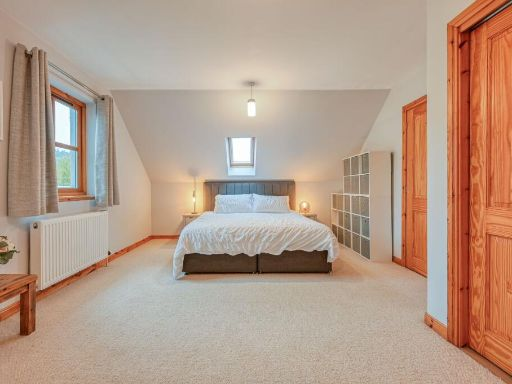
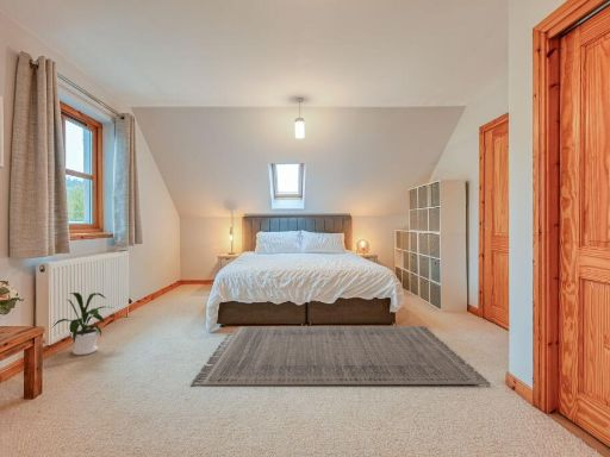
+ house plant [52,292,114,356]
+ rug [189,325,492,388]
